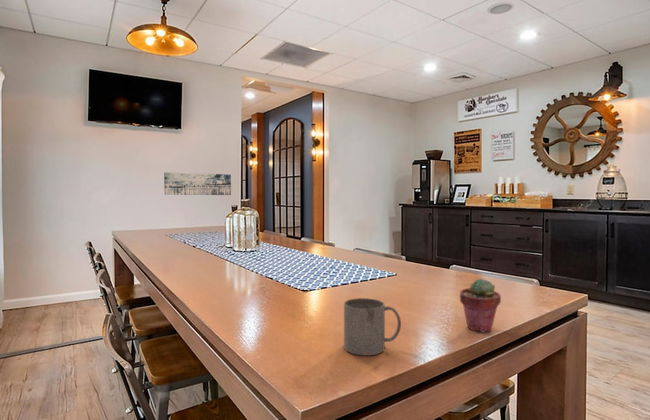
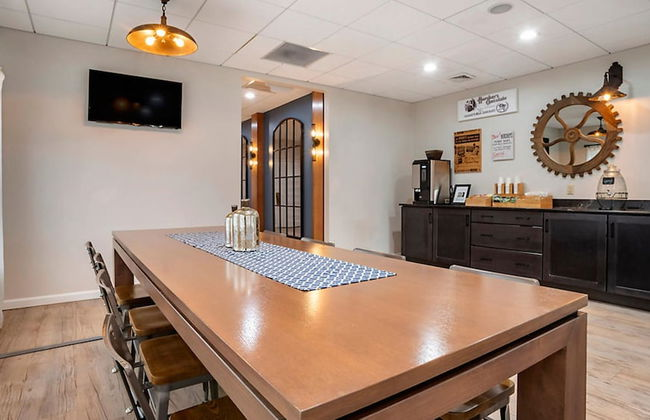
- potted succulent [459,277,502,334]
- mug [343,297,402,356]
- wall art [163,171,232,196]
